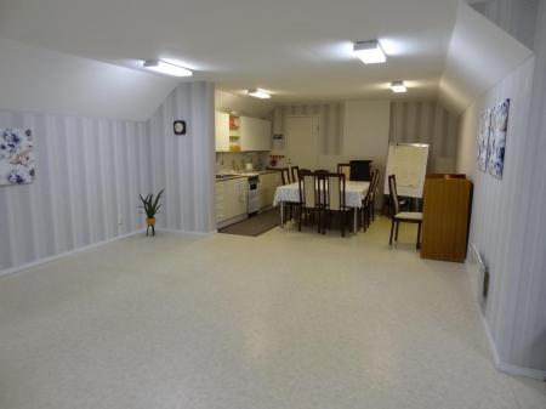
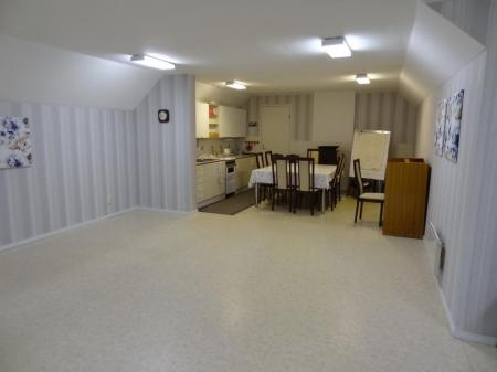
- house plant [136,188,166,238]
